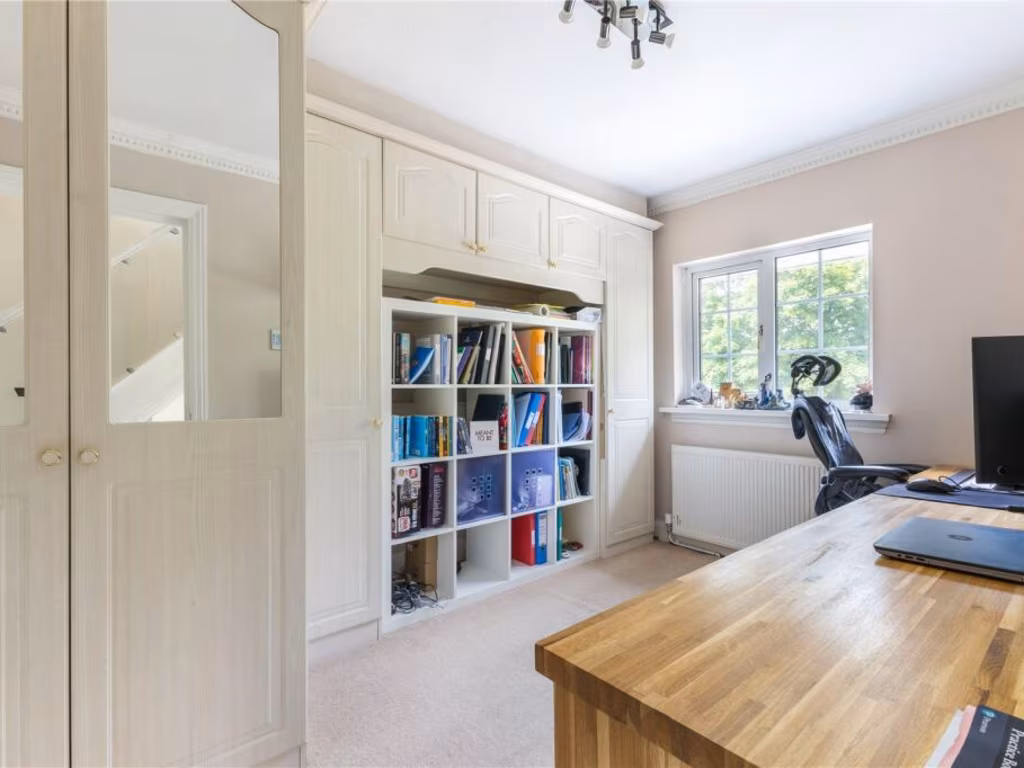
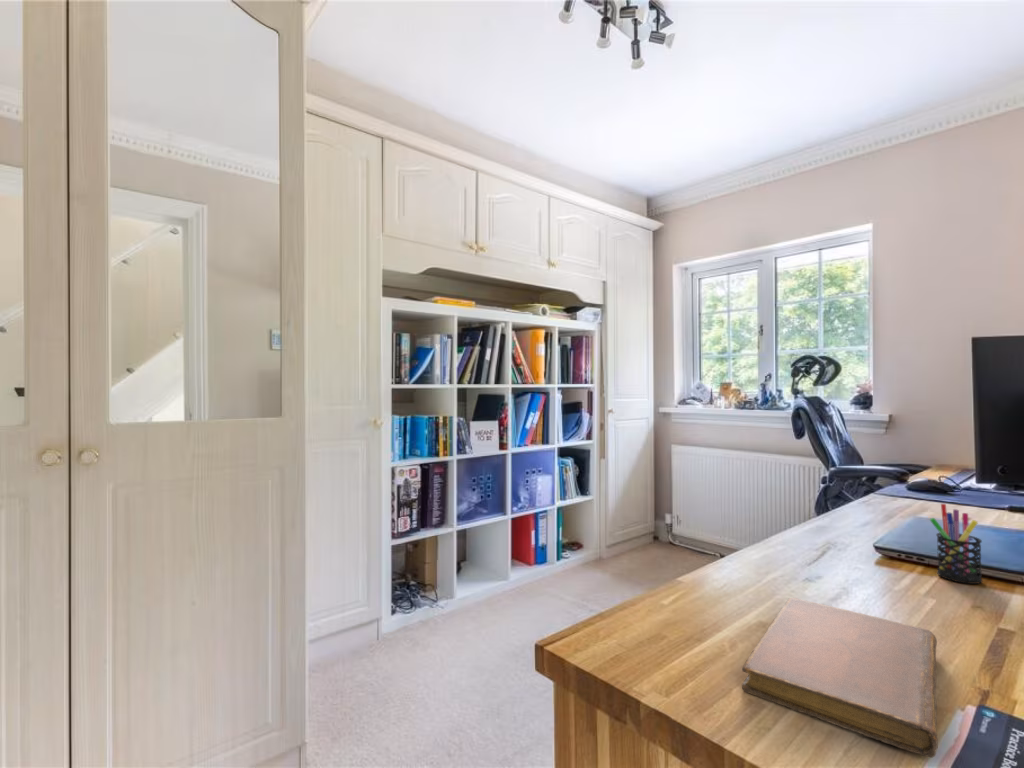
+ pen holder [929,503,984,585]
+ notebook [741,597,939,759]
